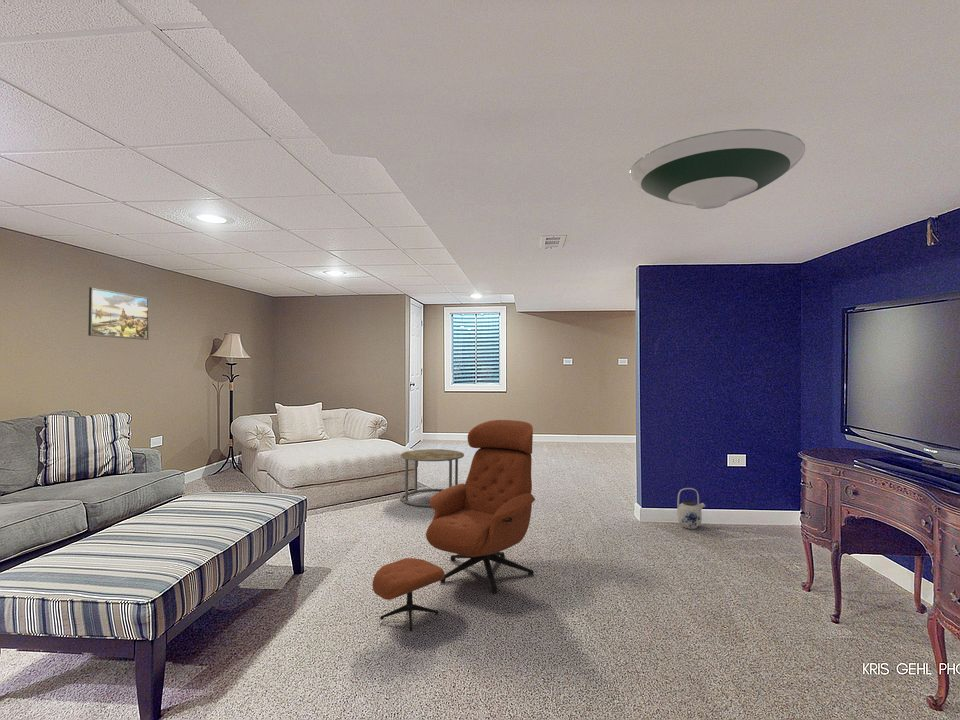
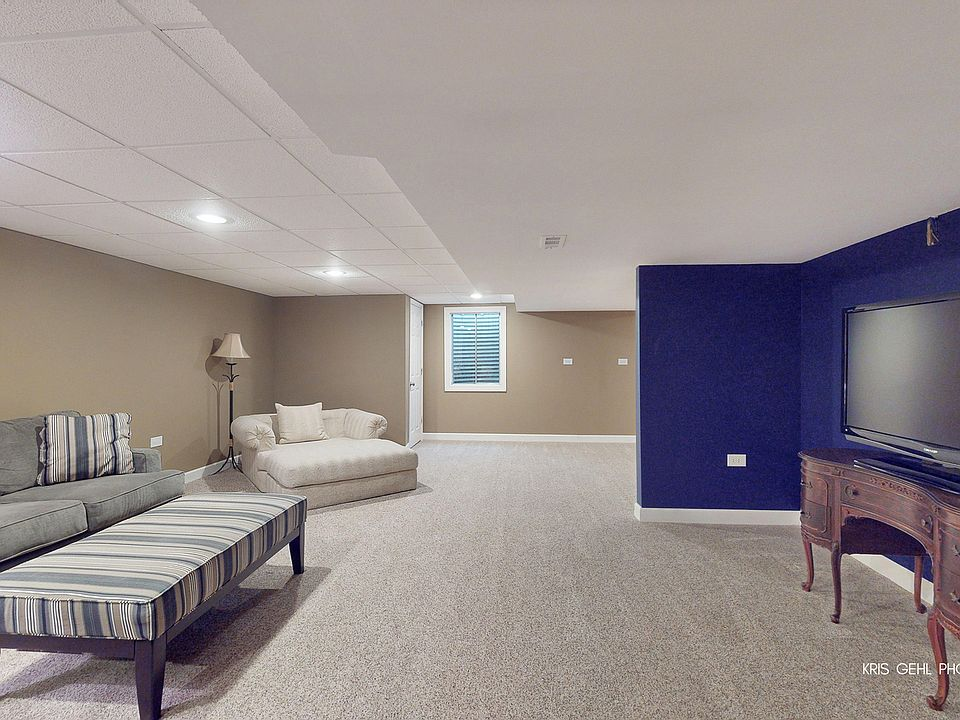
- side table [400,448,465,508]
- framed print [87,286,150,341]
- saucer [628,128,806,210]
- teapot [676,487,706,530]
- armchair [372,419,536,632]
